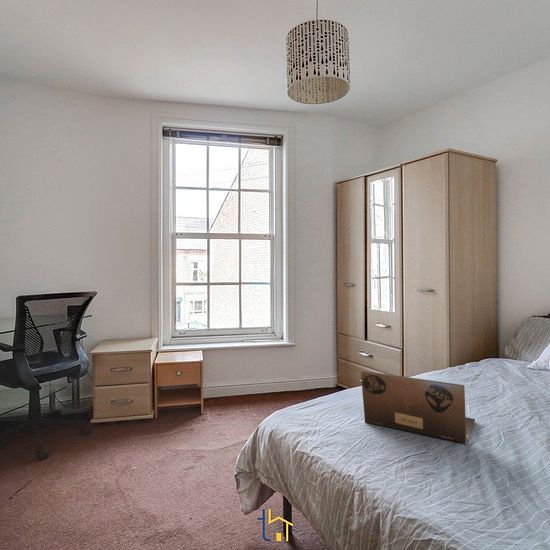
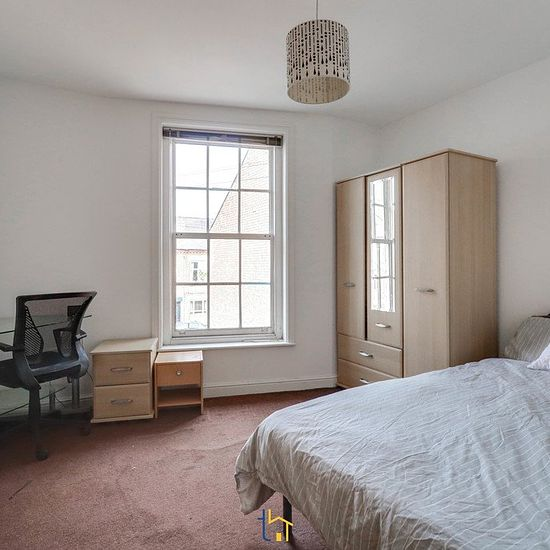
- laptop [360,370,476,445]
